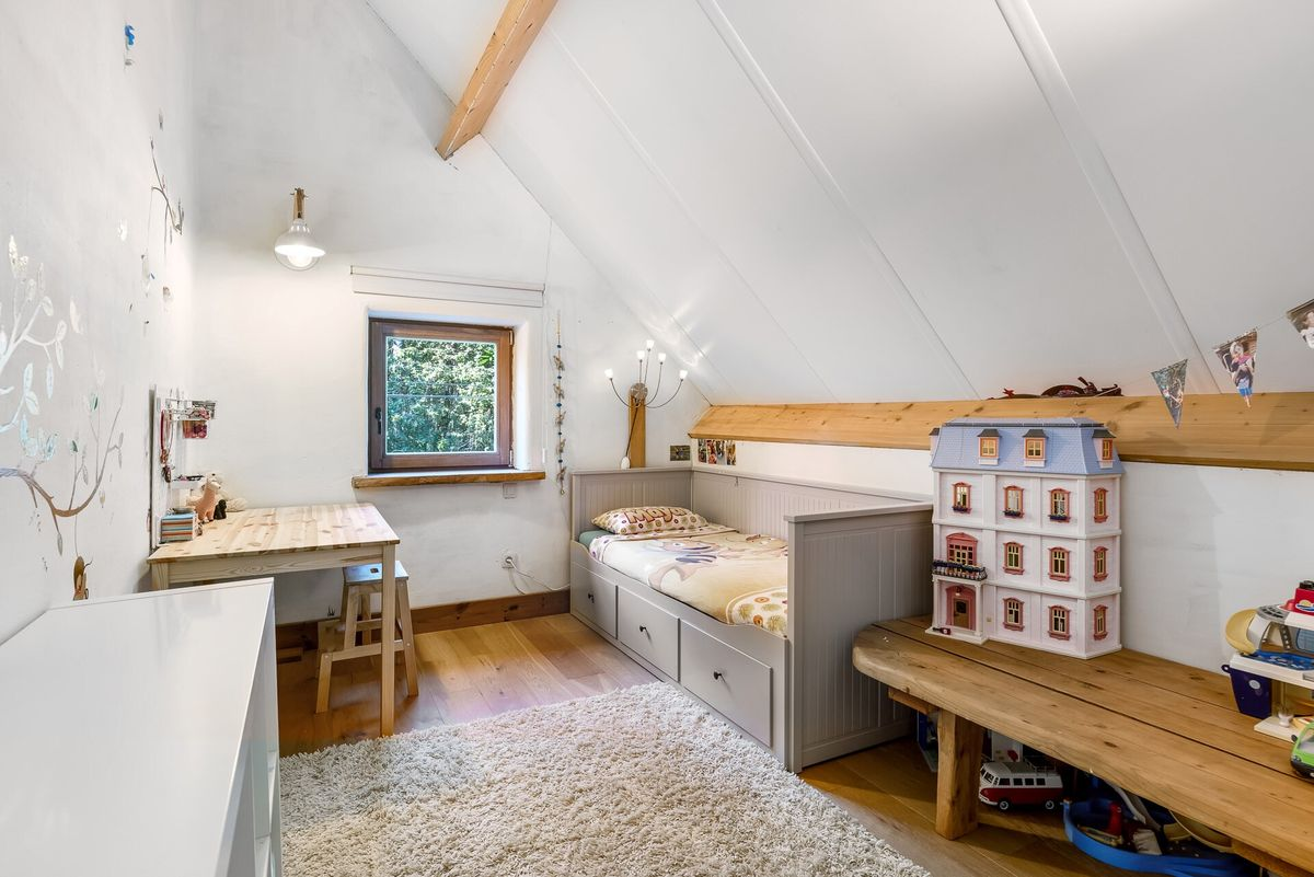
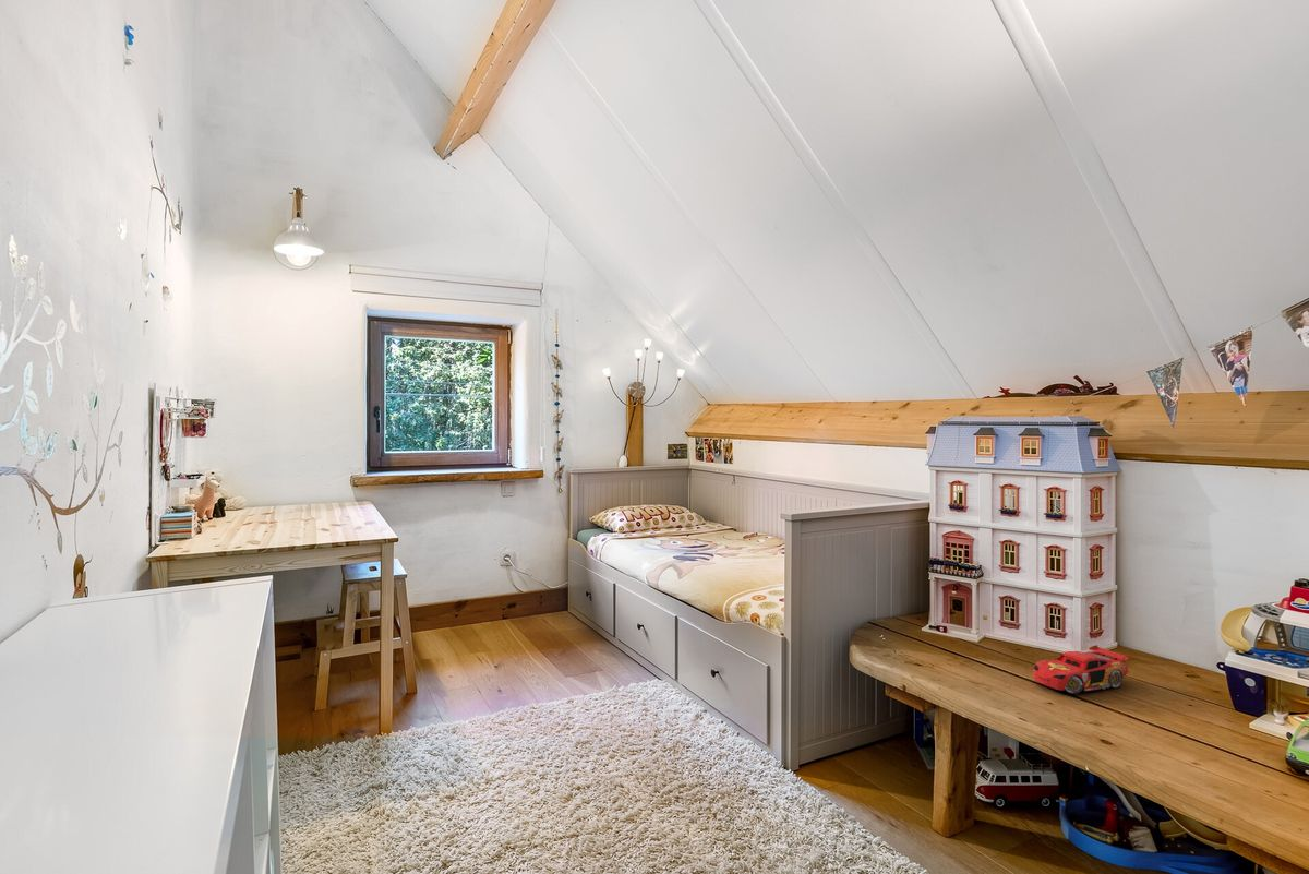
+ toy car [1032,644,1132,695]
